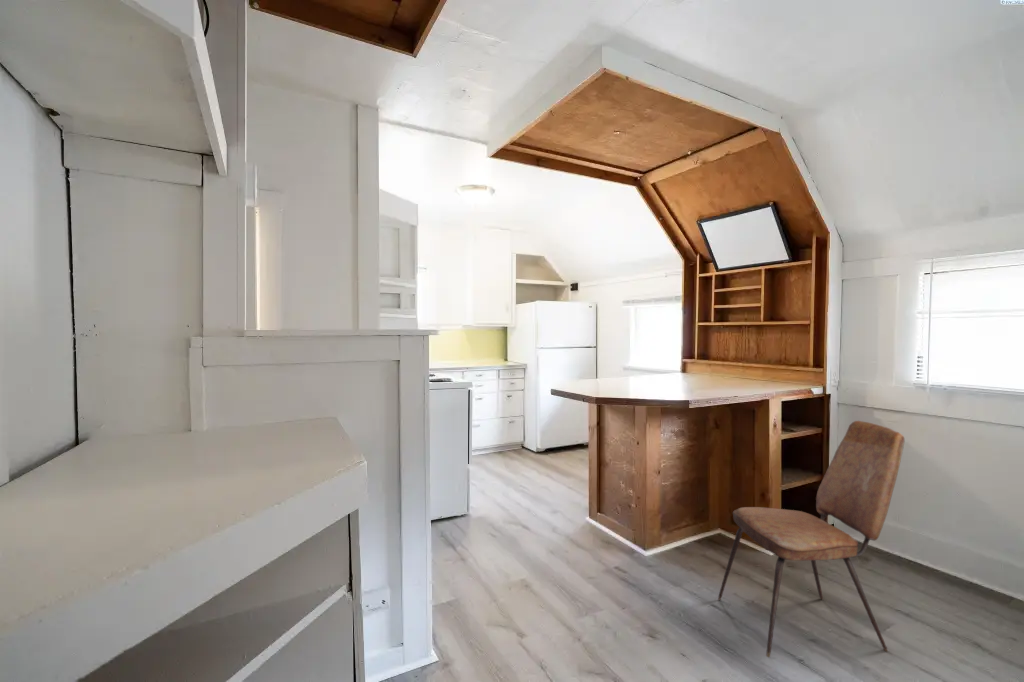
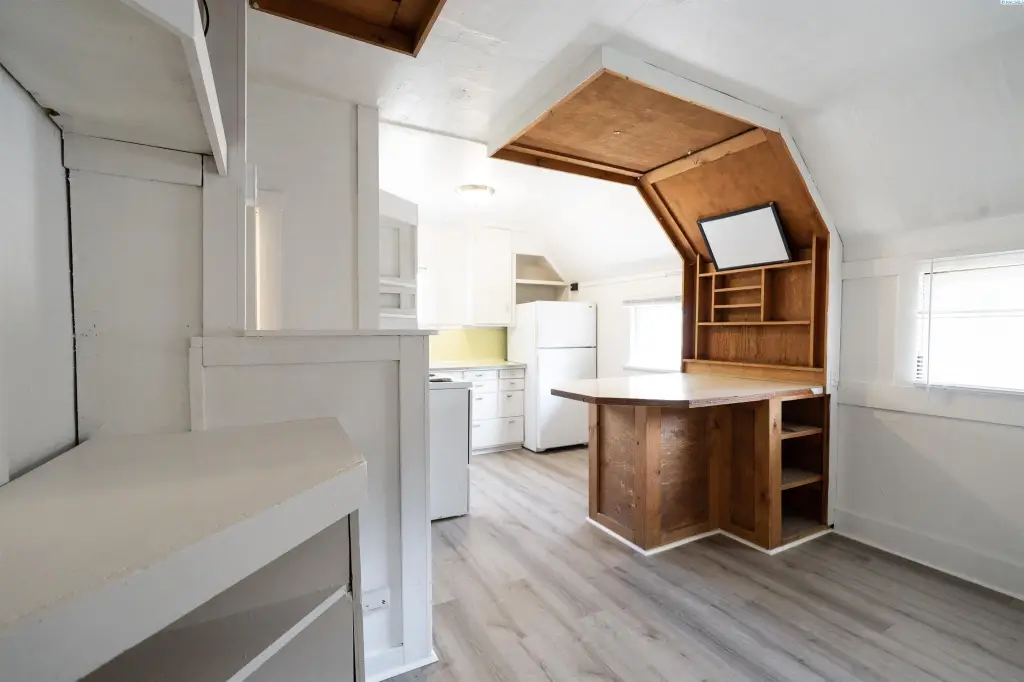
- dining chair [717,420,905,658]
